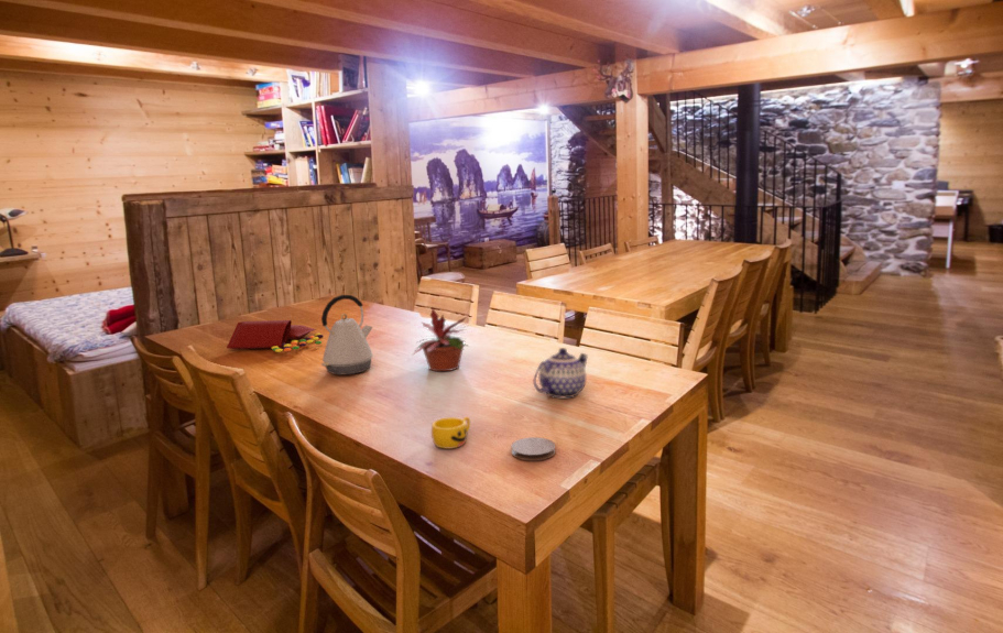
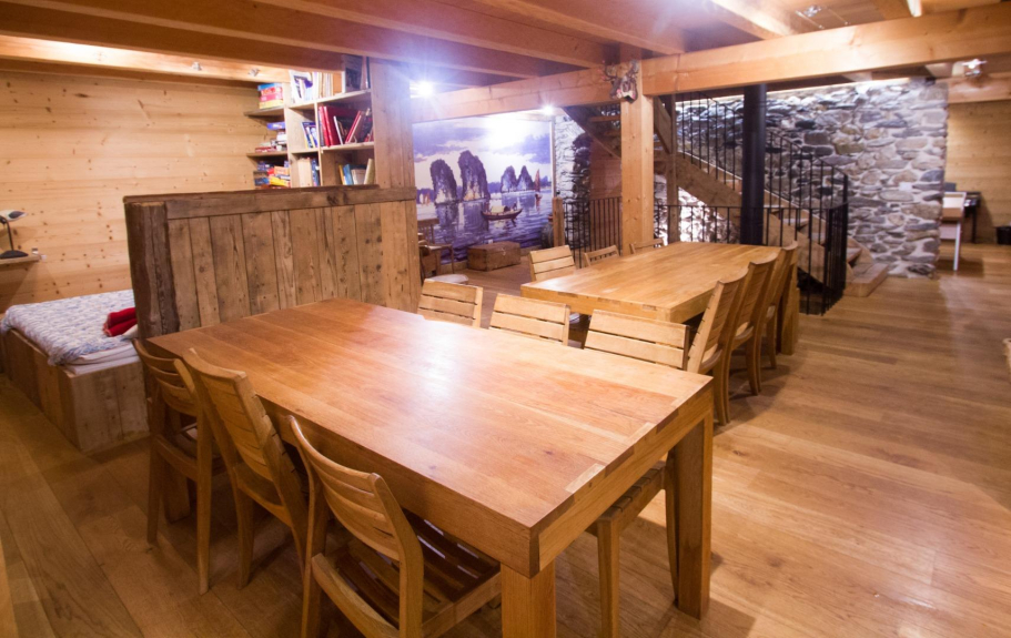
- teapot [533,347,589,399]
- kettle [320,294,374,375]
- candy bag [226,319,324,353]
- potted plant [408,307,477,372]
- coaster [510,436,556,461]
- cup [430,415,471,449]
